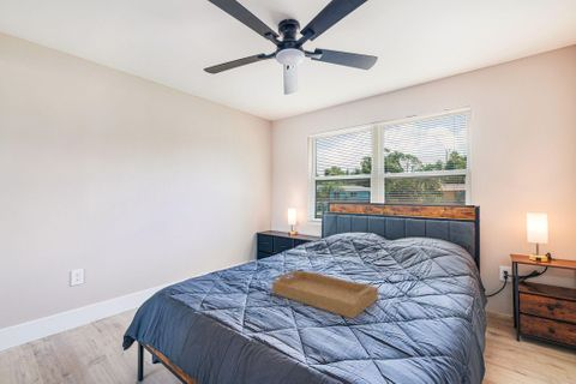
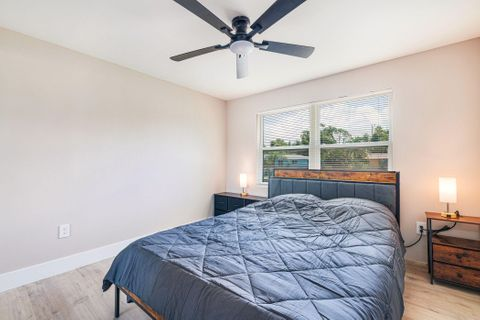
- serving tray [271,269,379,319]
